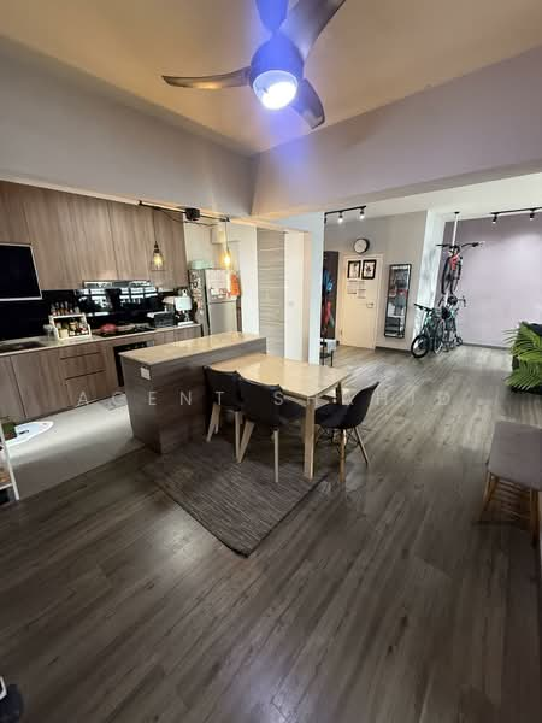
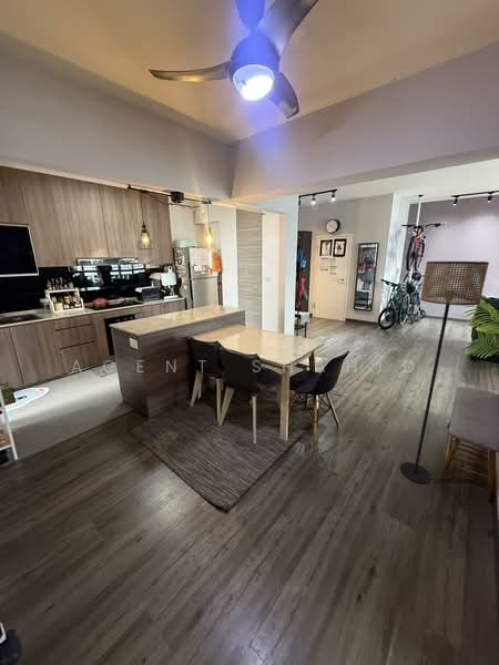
+ floor lamp [399,260,490,484]
